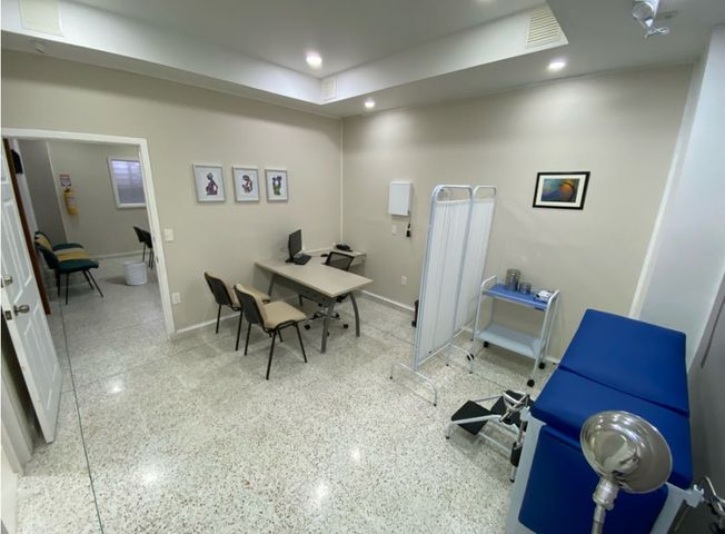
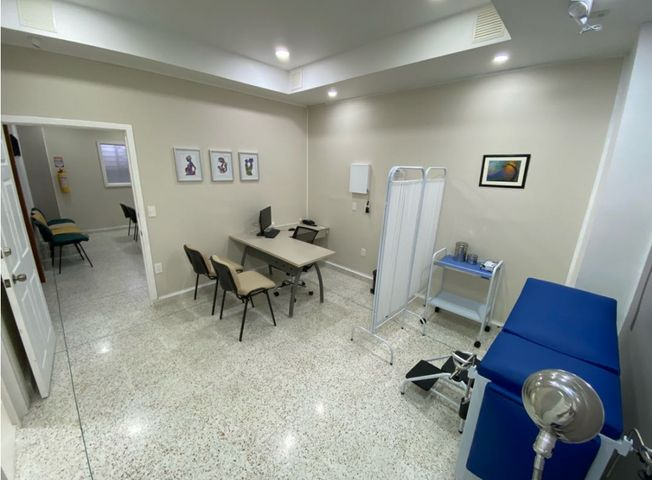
- waste bin [121,259,148,286]
